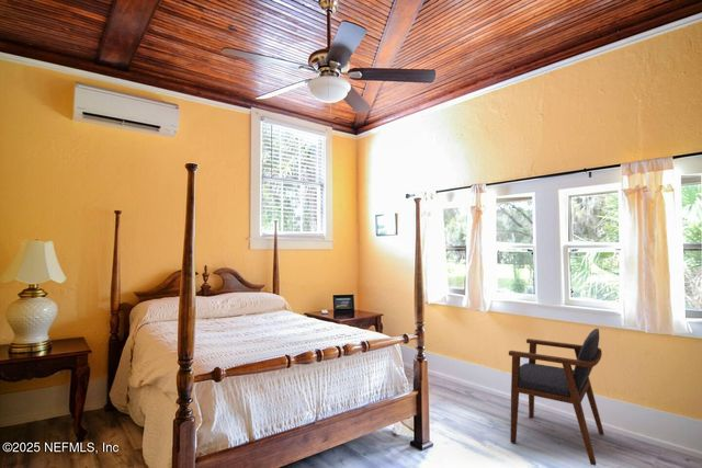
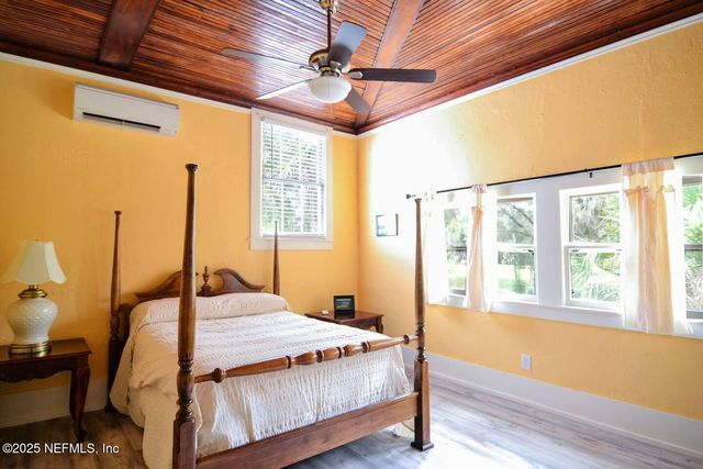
- armchair [508,328,605,467]
